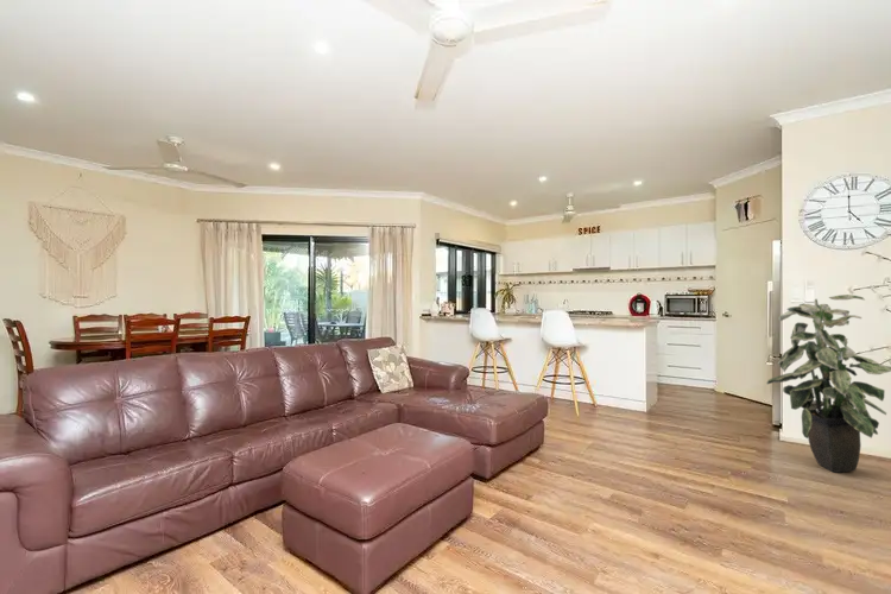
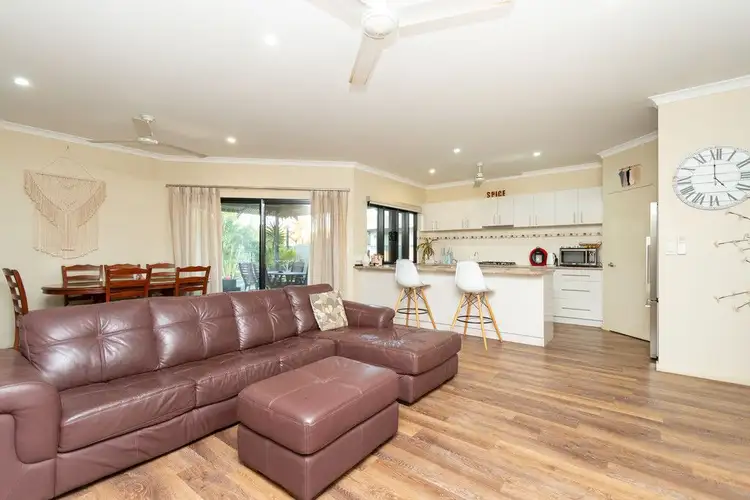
- indoor plant [765,293,891,474]
